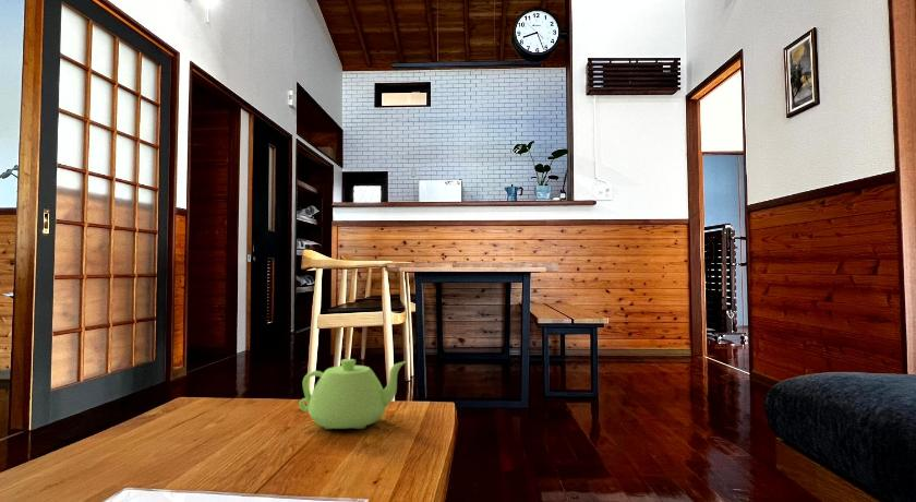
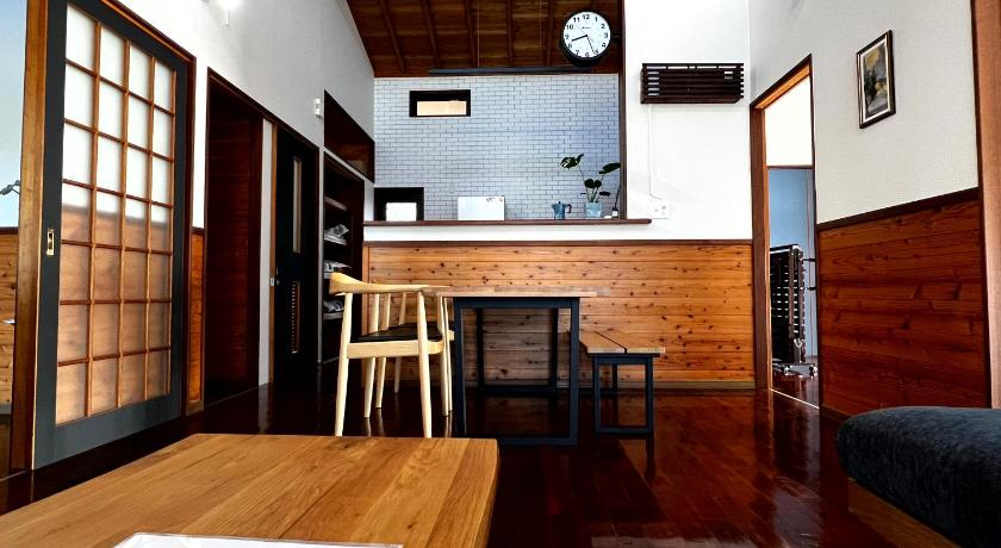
- teapot [298,358,407,430]
